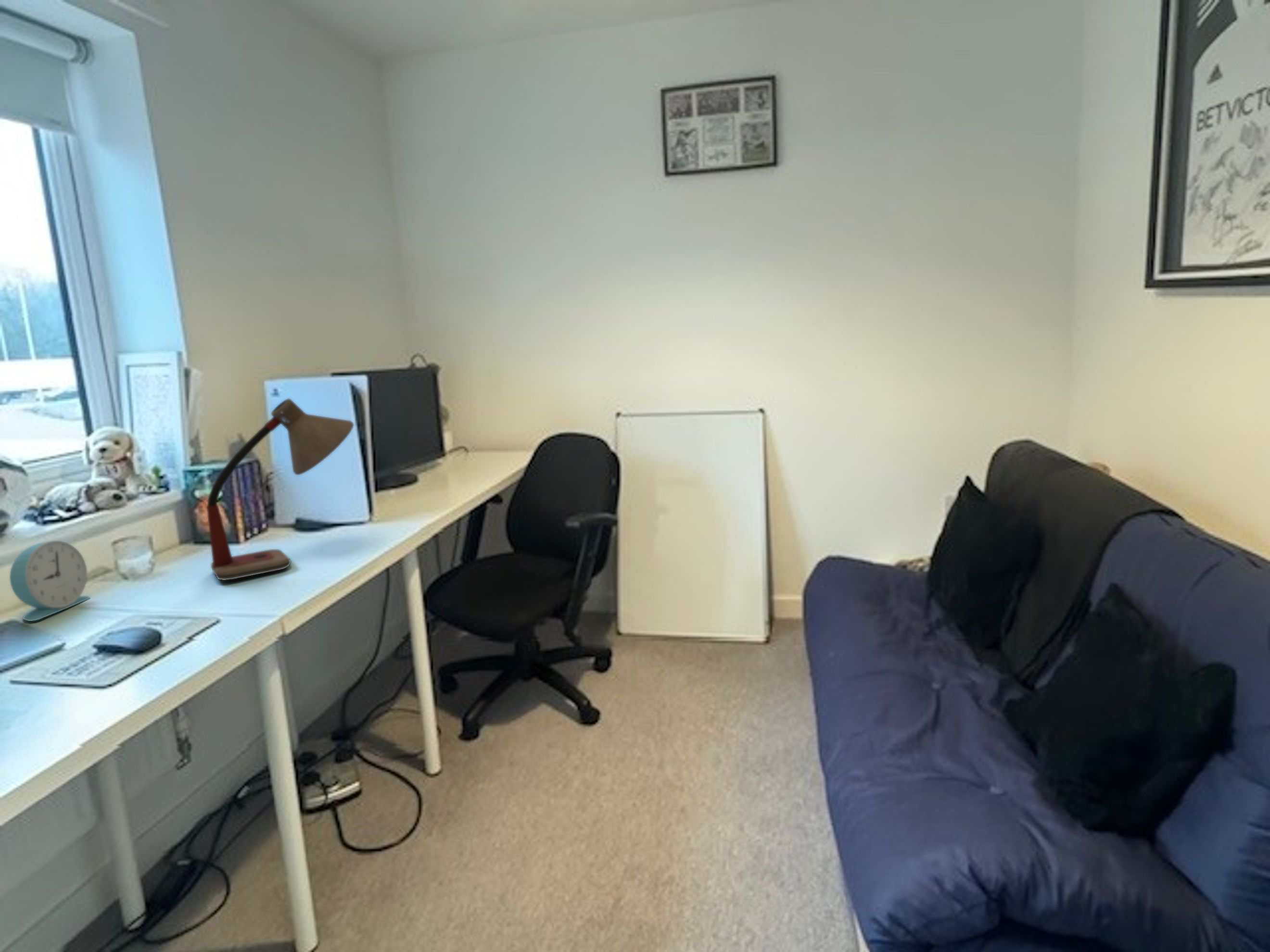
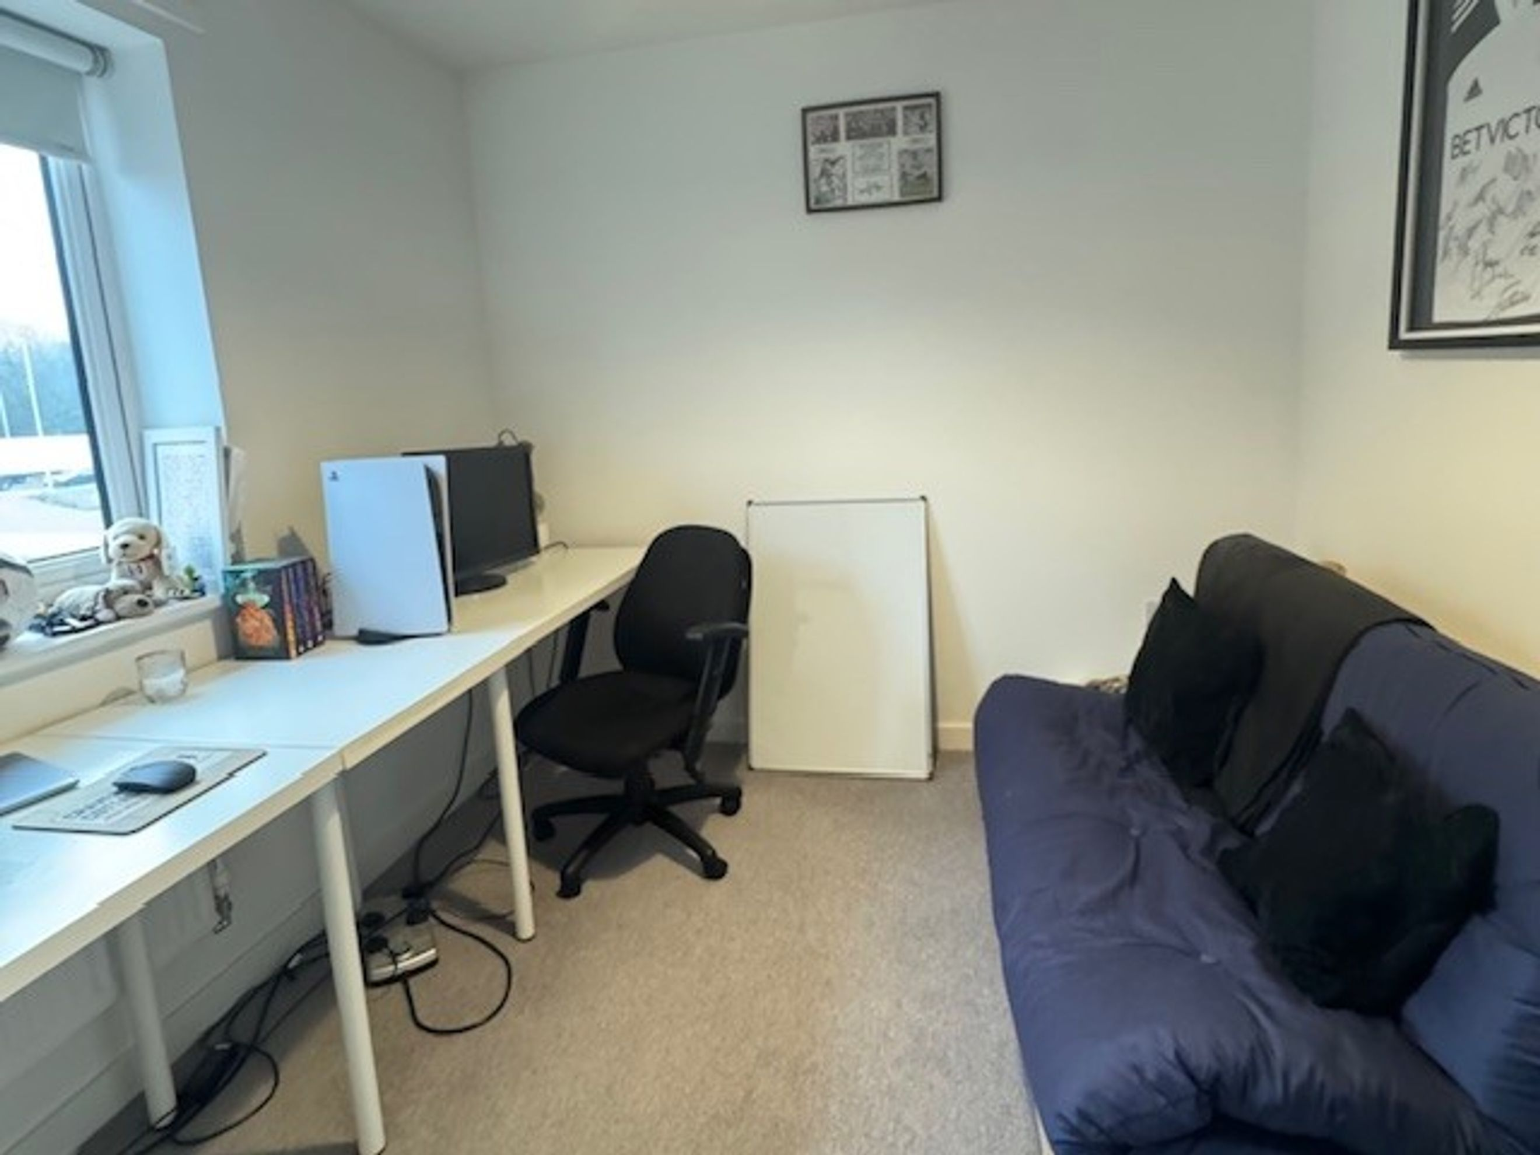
- desk lamp [206,398,355,581]
- alarm clock [9,540,92,622]
